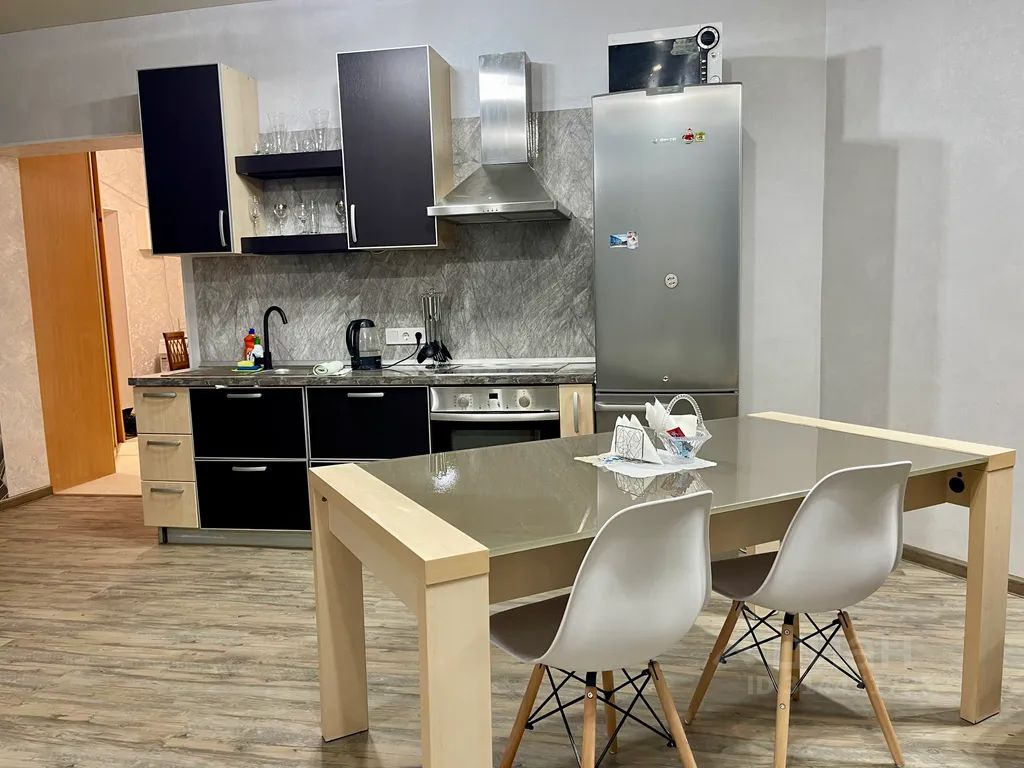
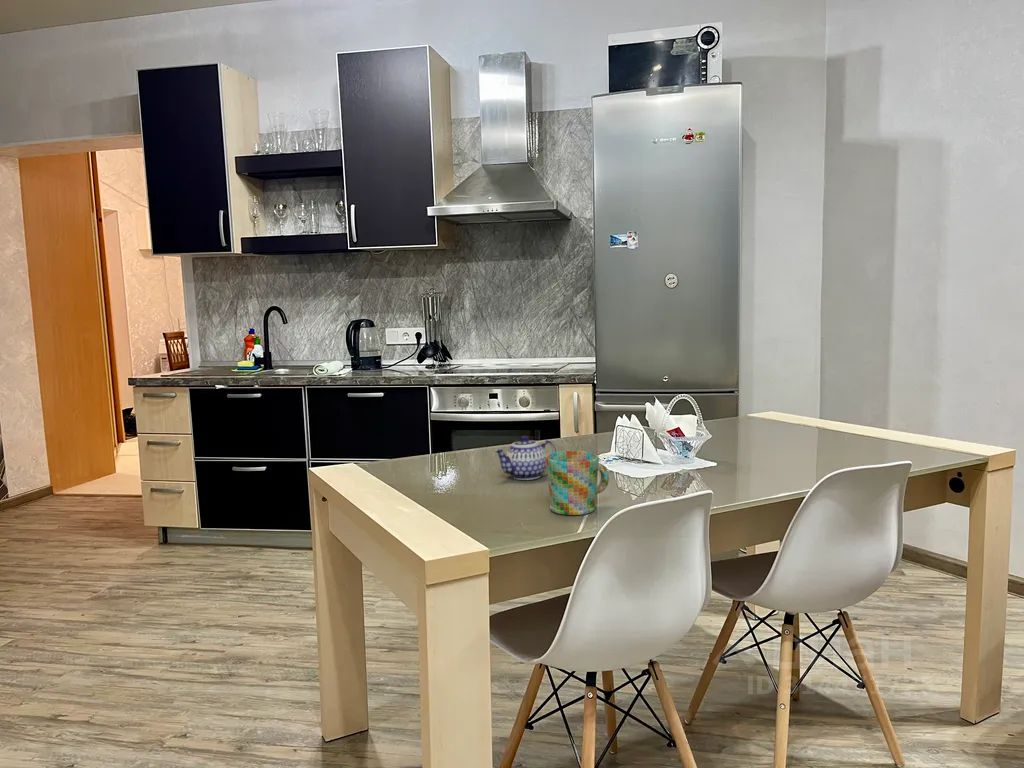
+ mug [546,450,610,516]
+ teapot [494,435,557,481]
